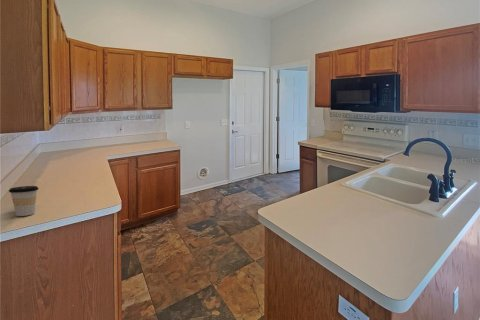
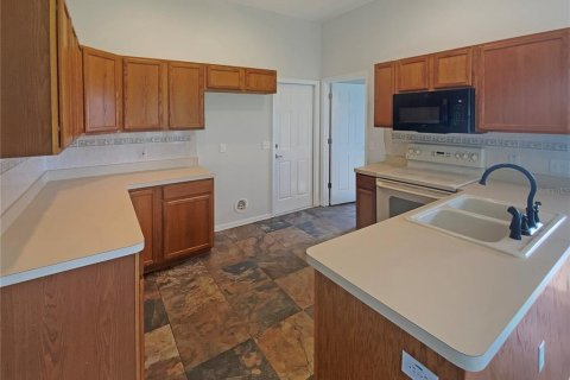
- coffee cup [8,185,39,217]
